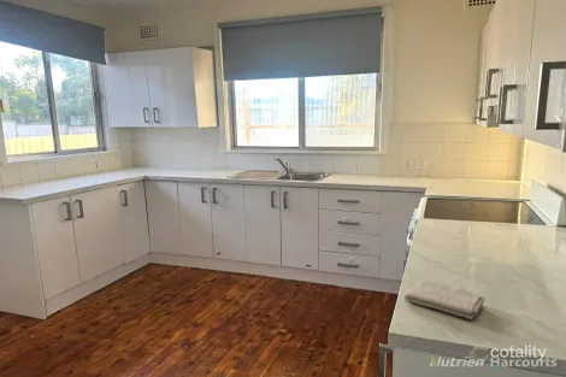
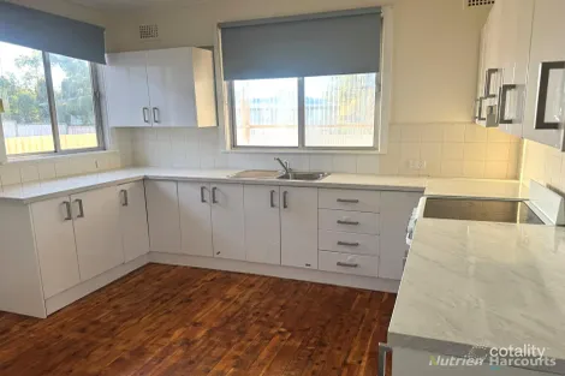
- washcloth [403,278,487,320]
